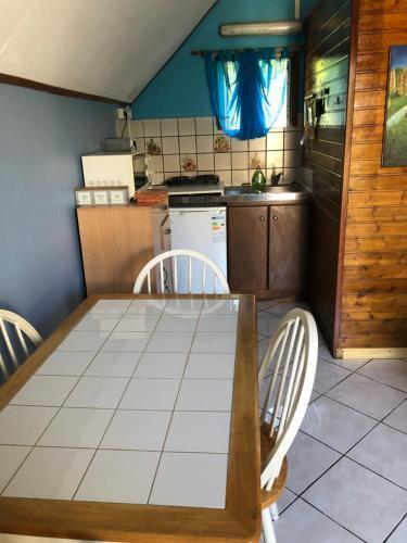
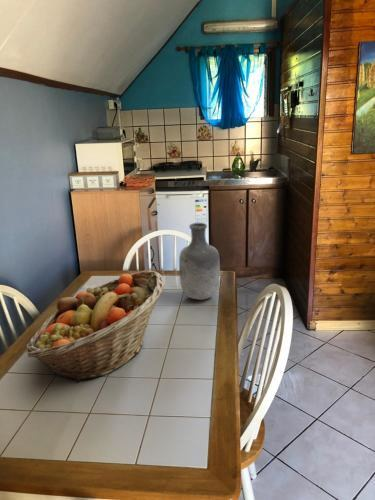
+ vase [178,222,221,301]
+ fruit basket [25,269,165,383]
